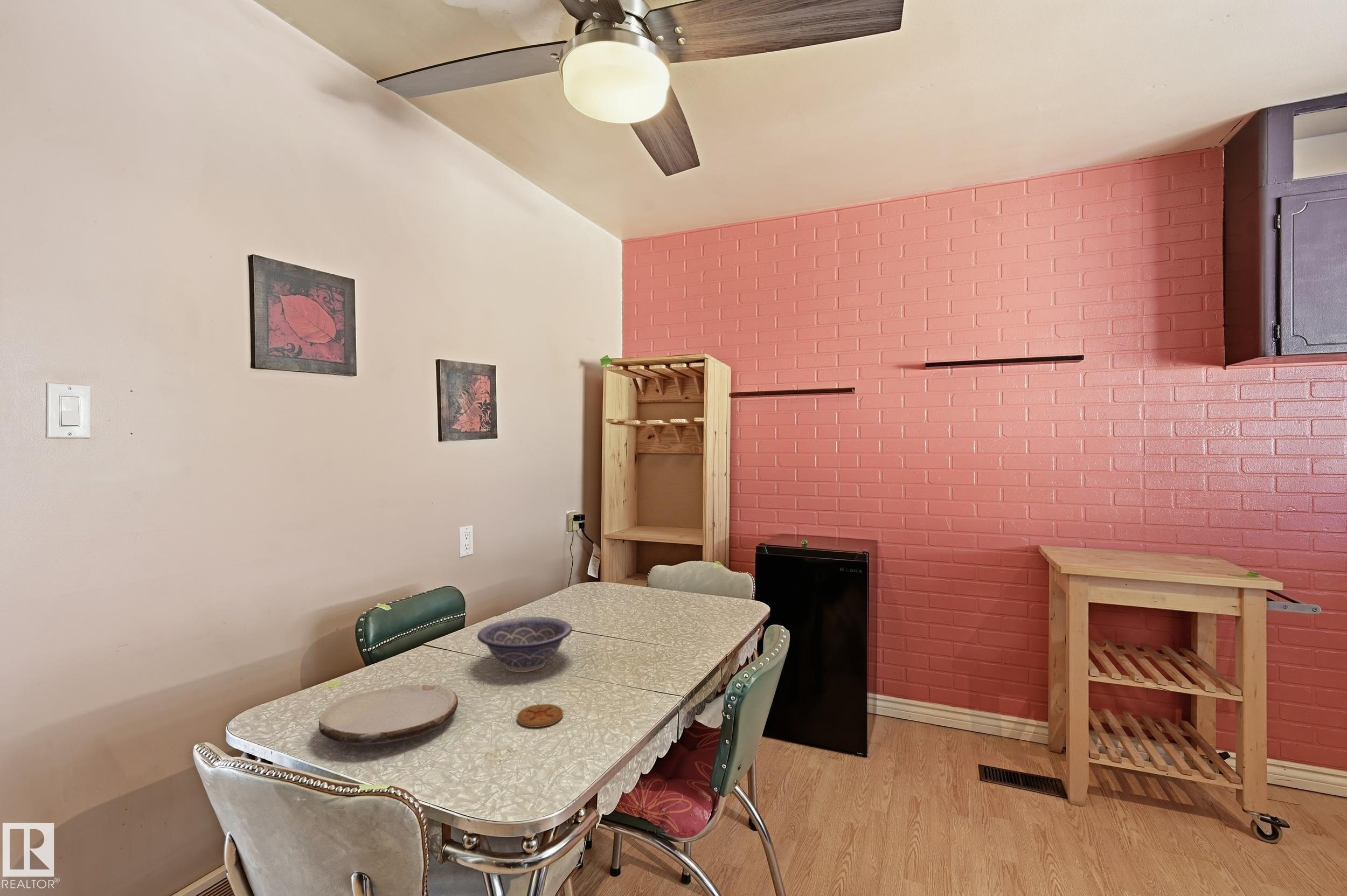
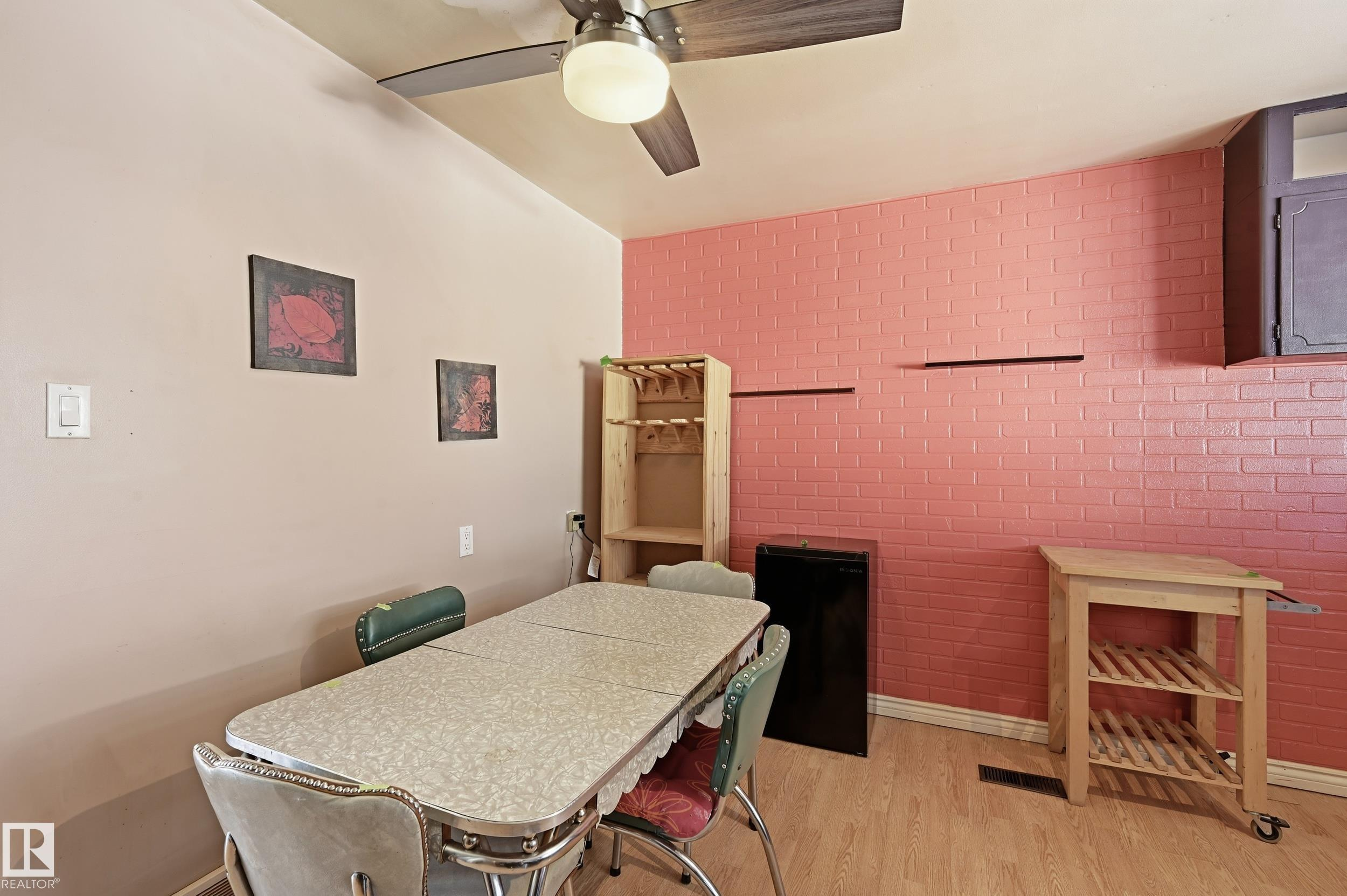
- decorative bowl [477,616,573,673]
- plate [318,684,459,745]
- coaster [516,704,564,728]
